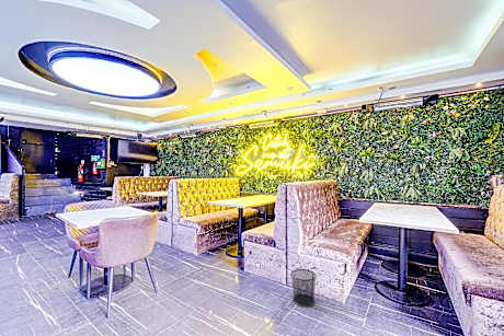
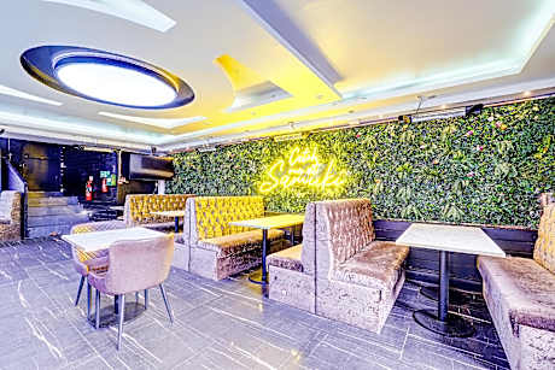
- waste bin [290,268,318,308]
